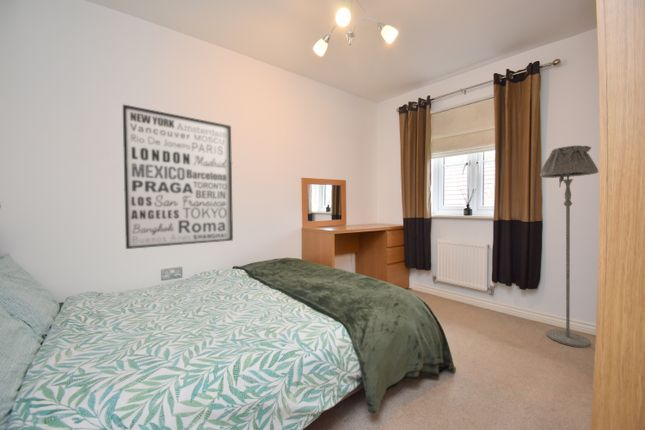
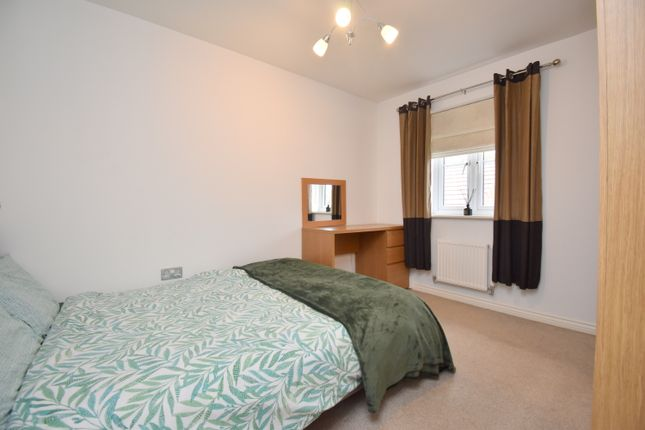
- wall art [122,103,234,250]
- floor lamp [539,145,599,348]
